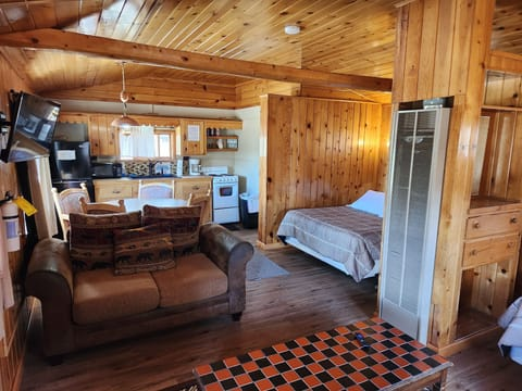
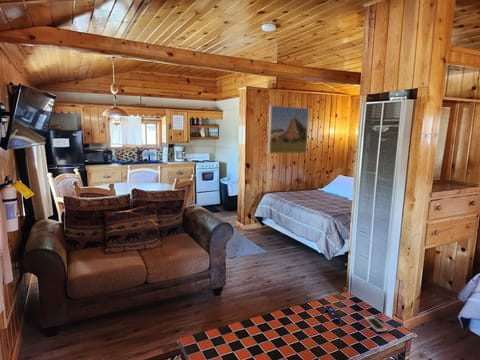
+ cell phone [363,315,389,333]
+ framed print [267,105,310,155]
